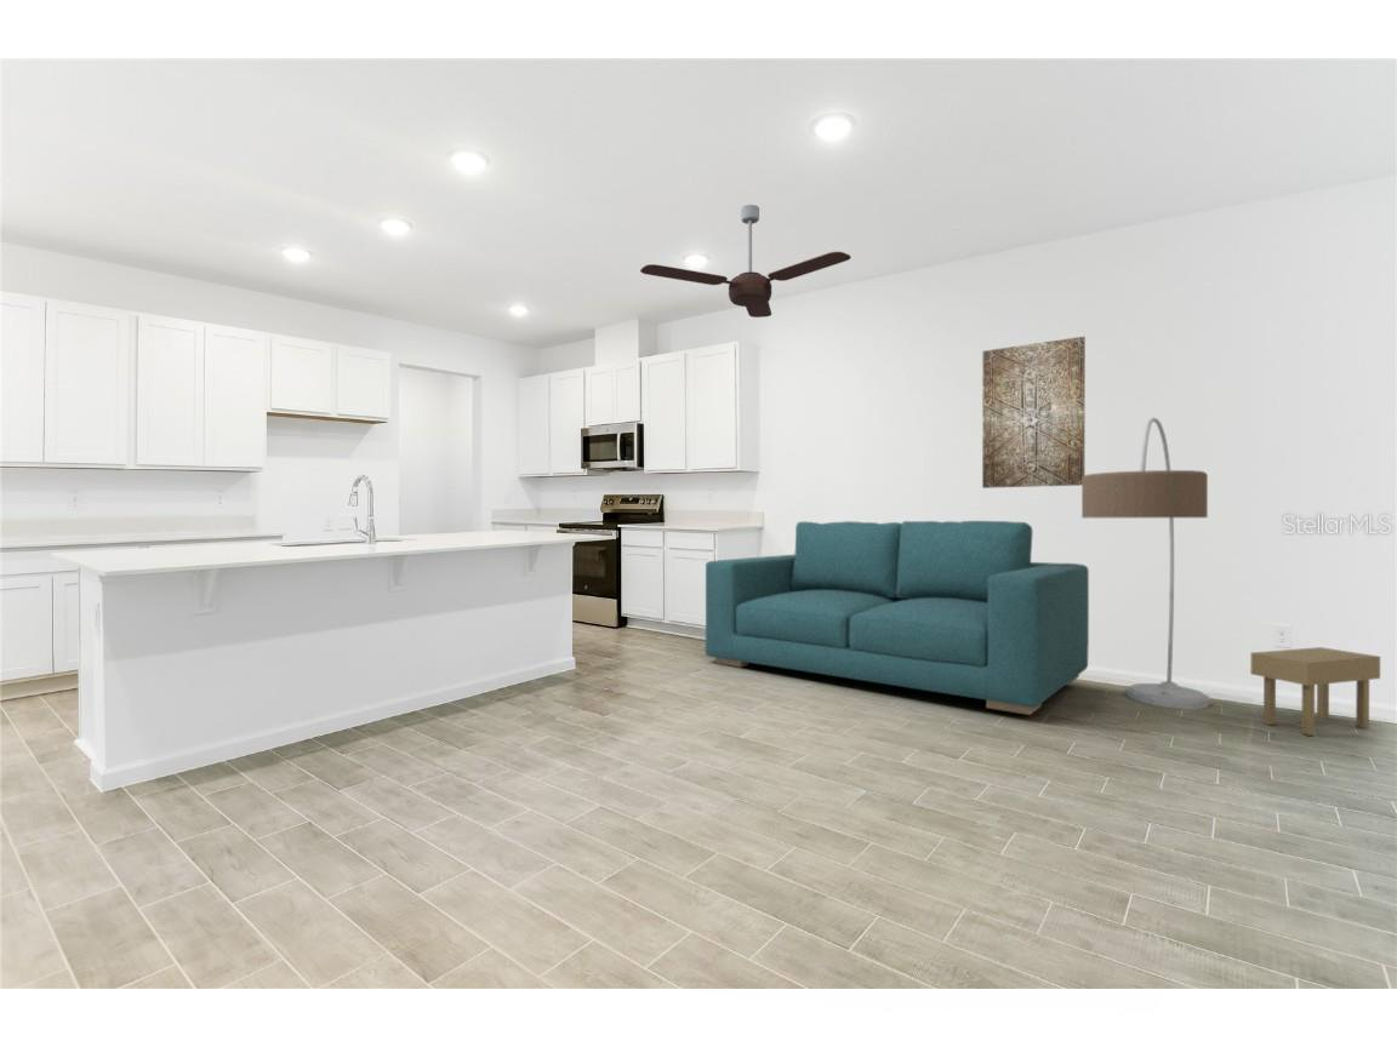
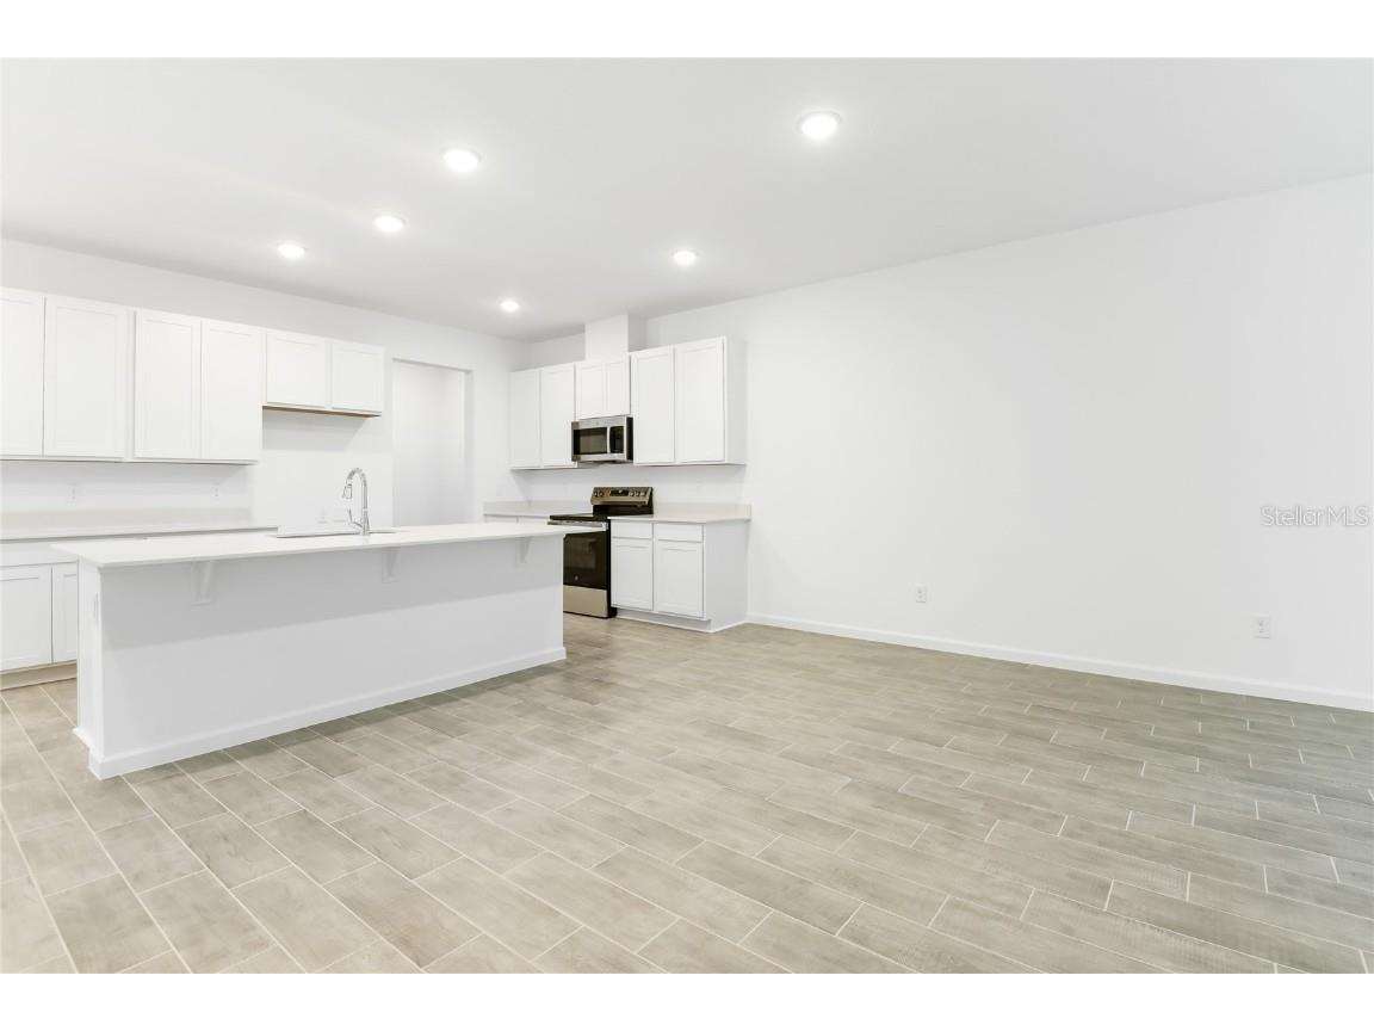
- wall art [981,336,1087,490]
- ceiling fan [639,204,853,319]
- floor lamp [1080,417,1211,710]
- side table [1249,646,1381,737]
- sofa [705,520,1090,716]
